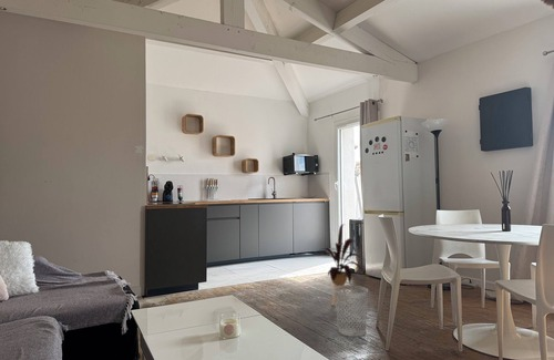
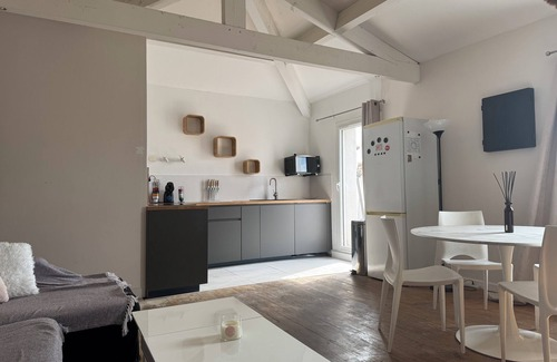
- house plant [318,223,366,307]
- wastebasket [332,285,369,338]
